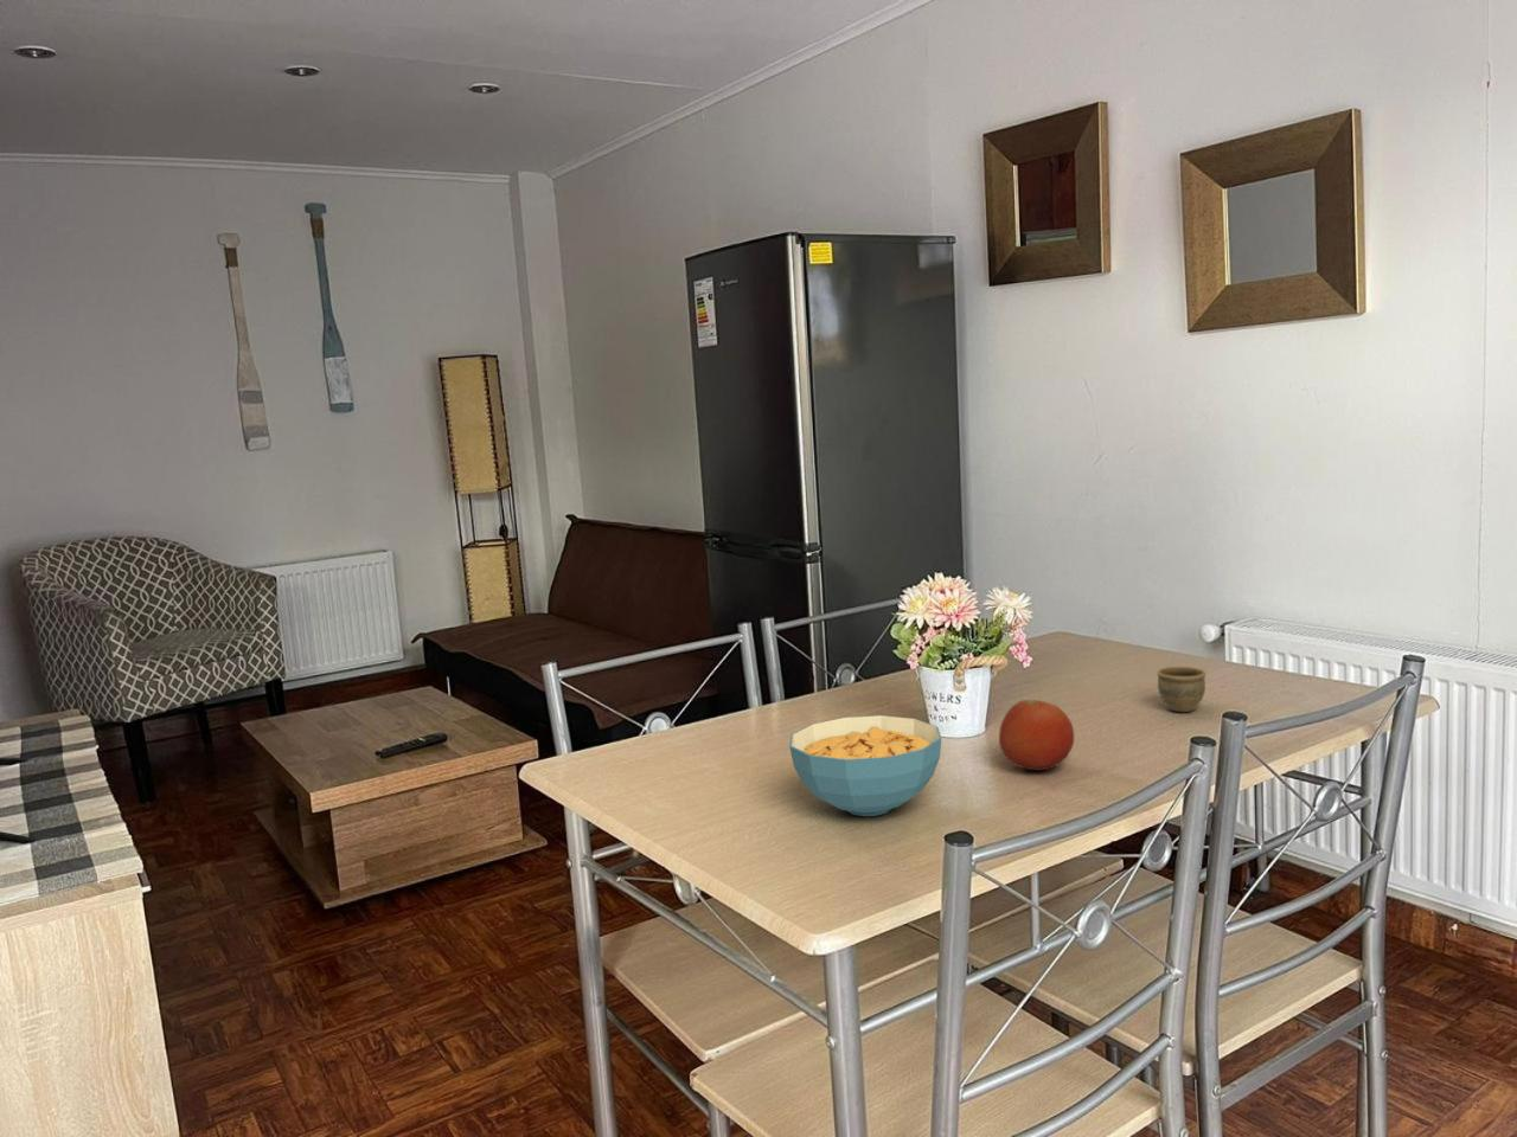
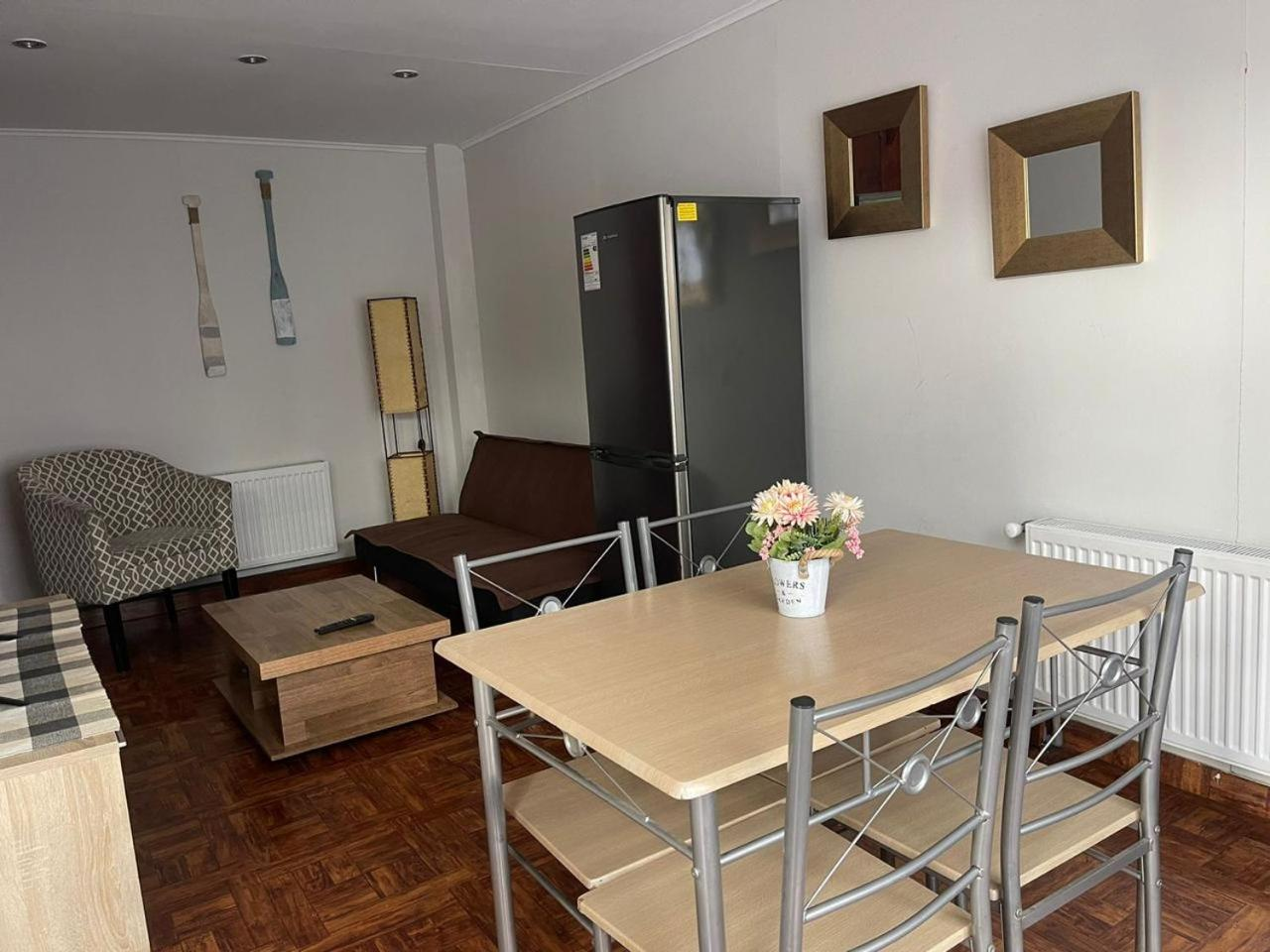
- cereal bowl [788,714,942,817]
- cup [1155,665,1206,713]
- fruit [997,699,1075,772]
